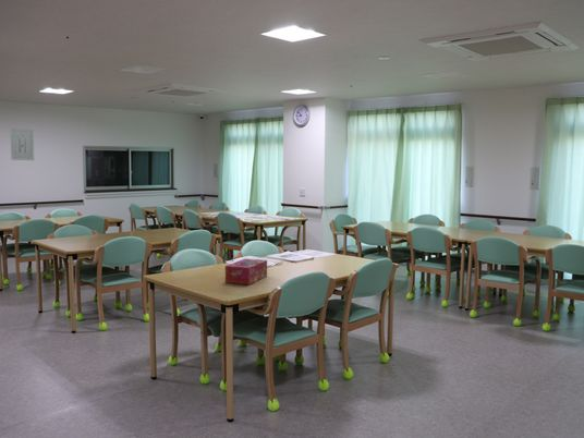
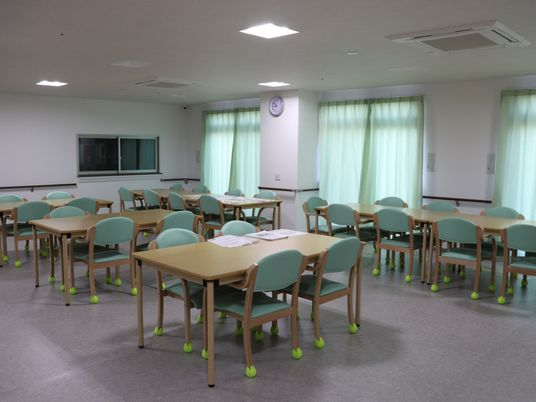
- tissue box [224,257,268,285]
- wall art [10,127,35,161]
